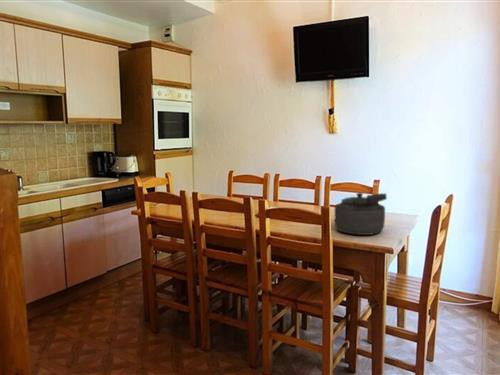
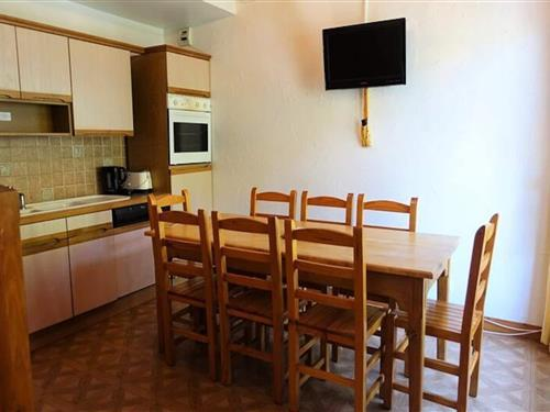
- kettle [333,192,388,236]
